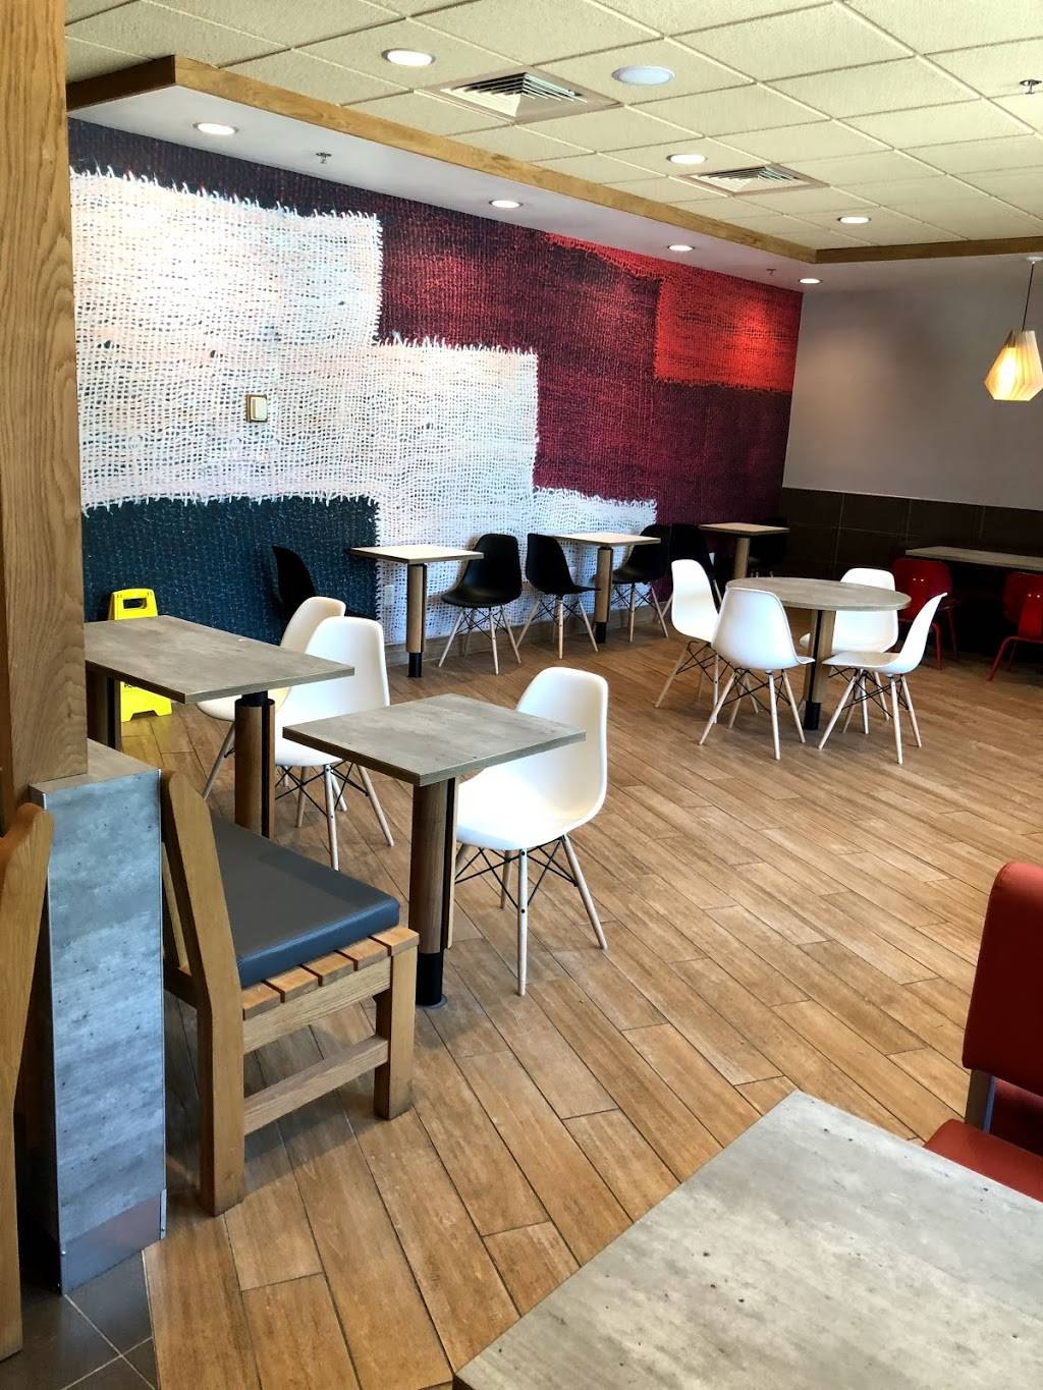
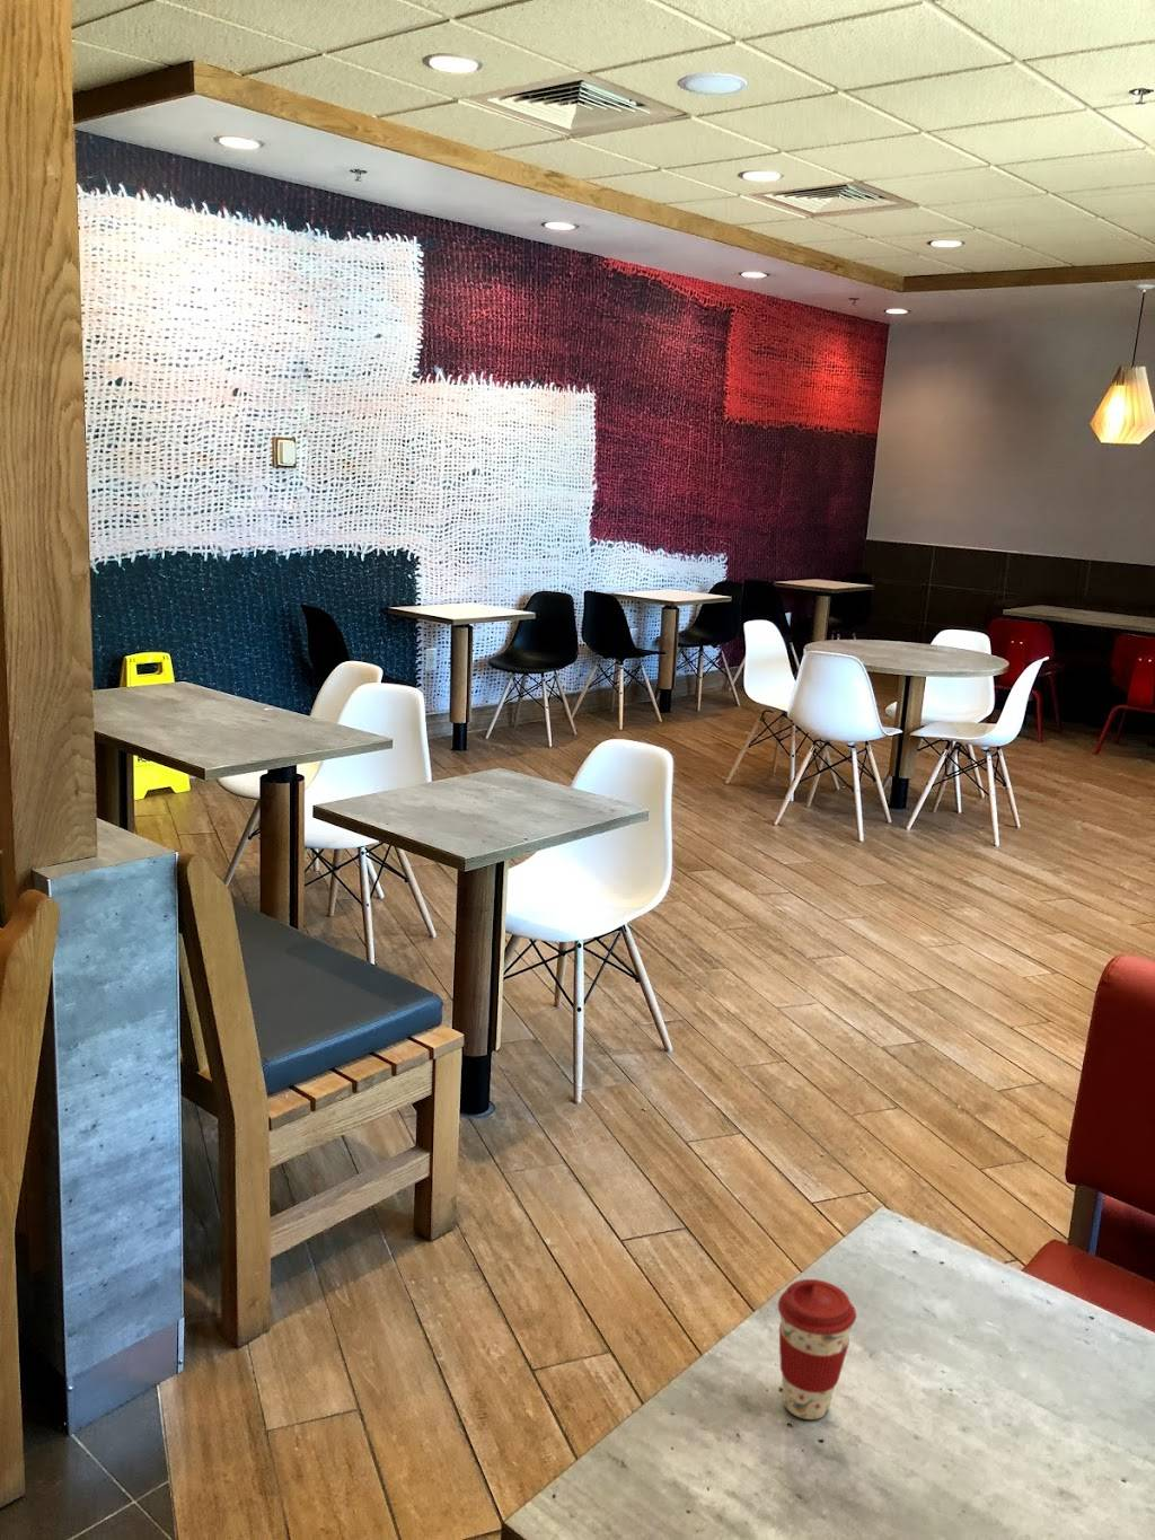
+ coffee cup [778,1278,858,1420]
